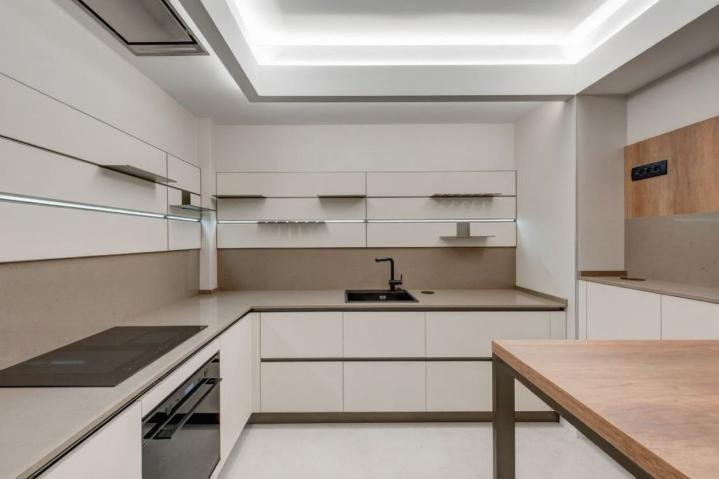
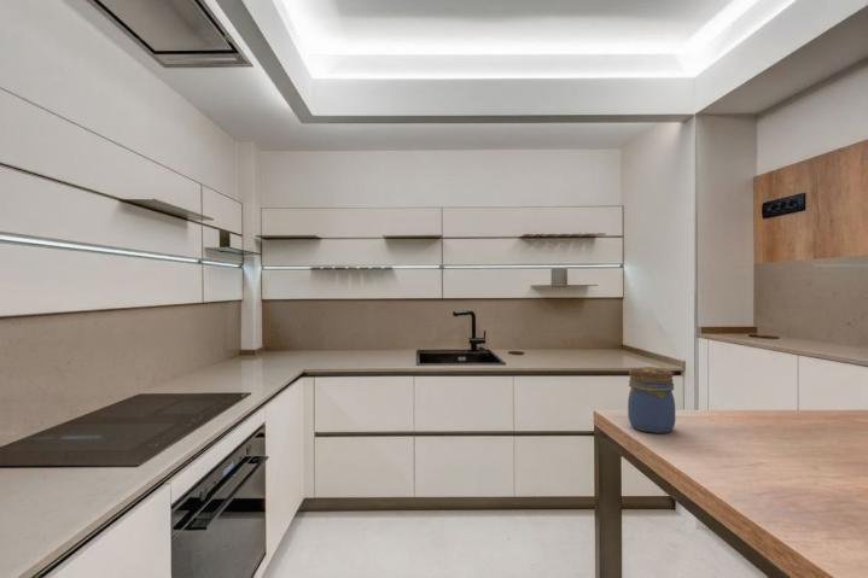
+ jar [627,366,676,434]
